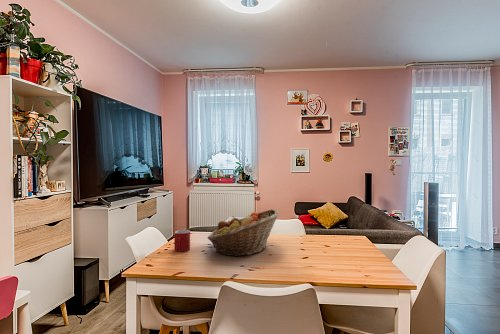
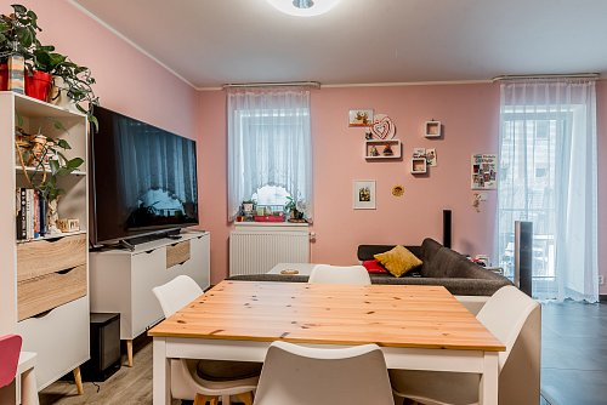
- fruit basket [206,208,280,258]
- mug [173,229,191,252]
